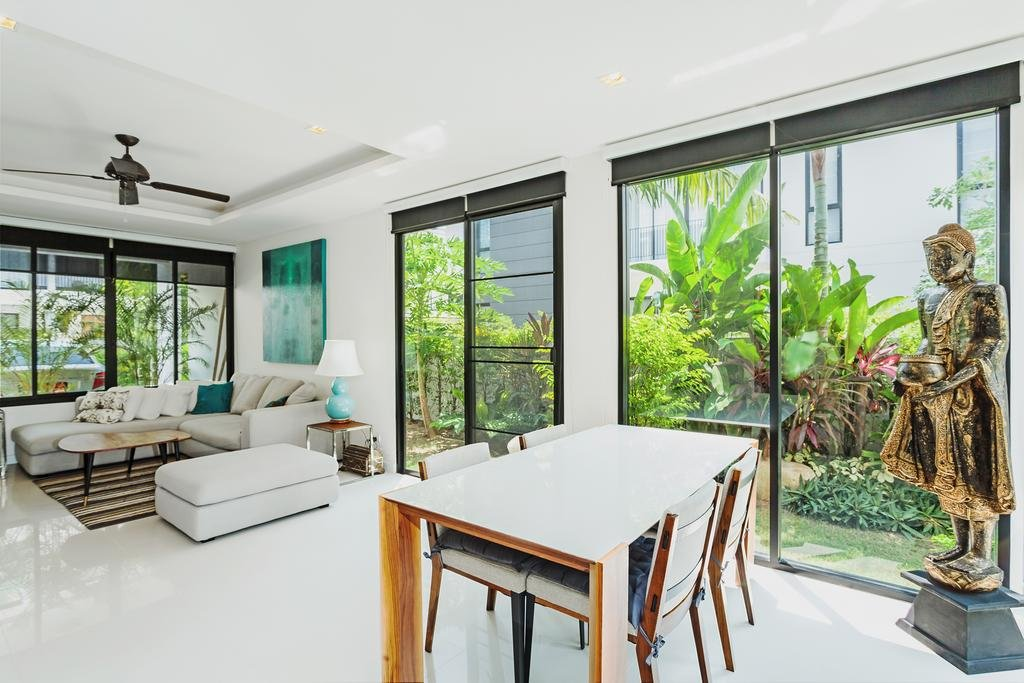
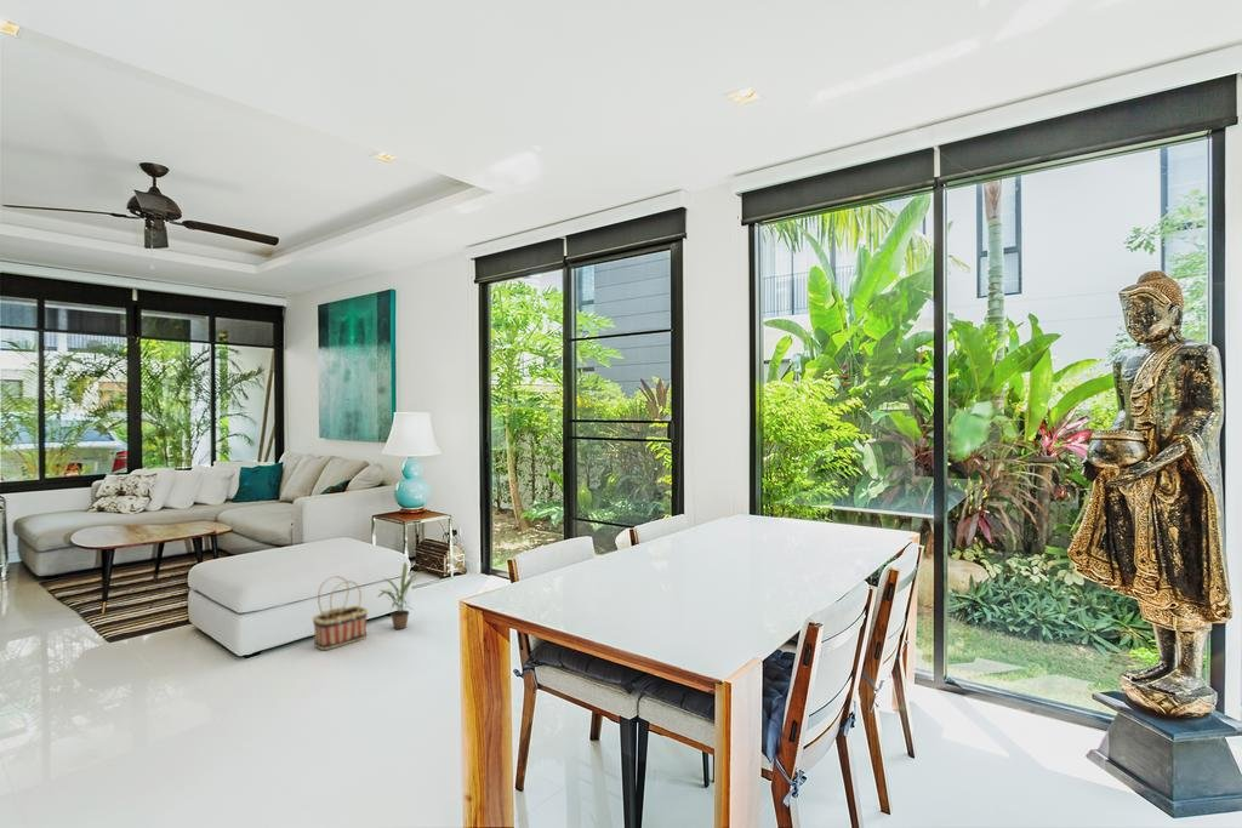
+ basket [312,575,369,651]
+ potted plant [376,561,426,630]
